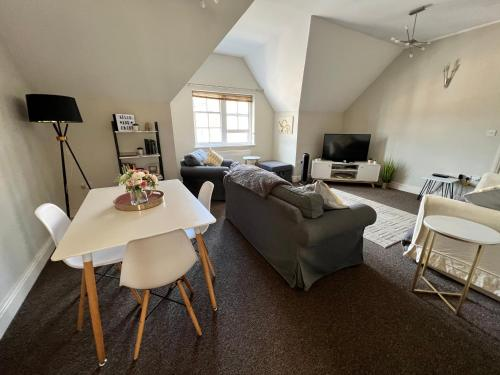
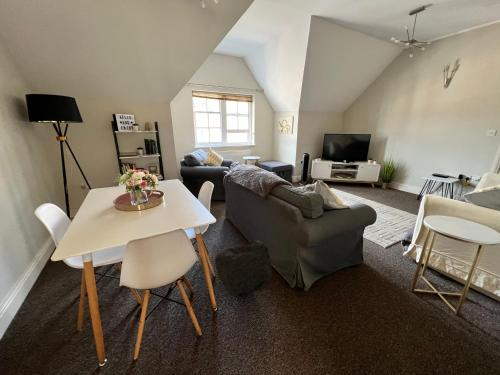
+ bag [214,239,273,298]
